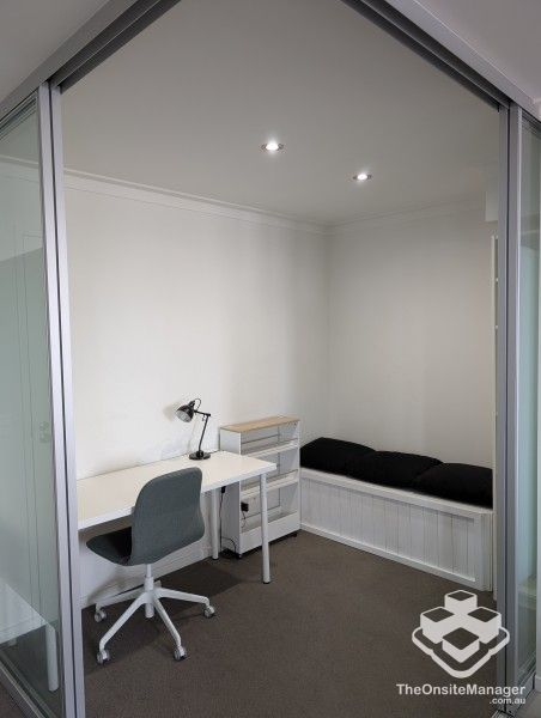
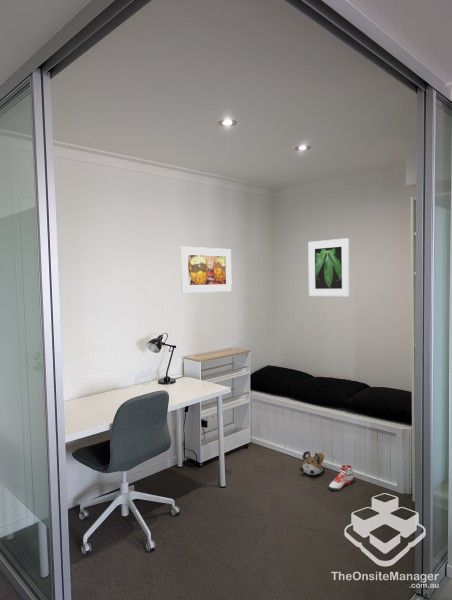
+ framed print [179,245,233,294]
+ sneaker [328,464,354,491]
+ plush toy [299,450,326,476]
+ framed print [307,237,351,297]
